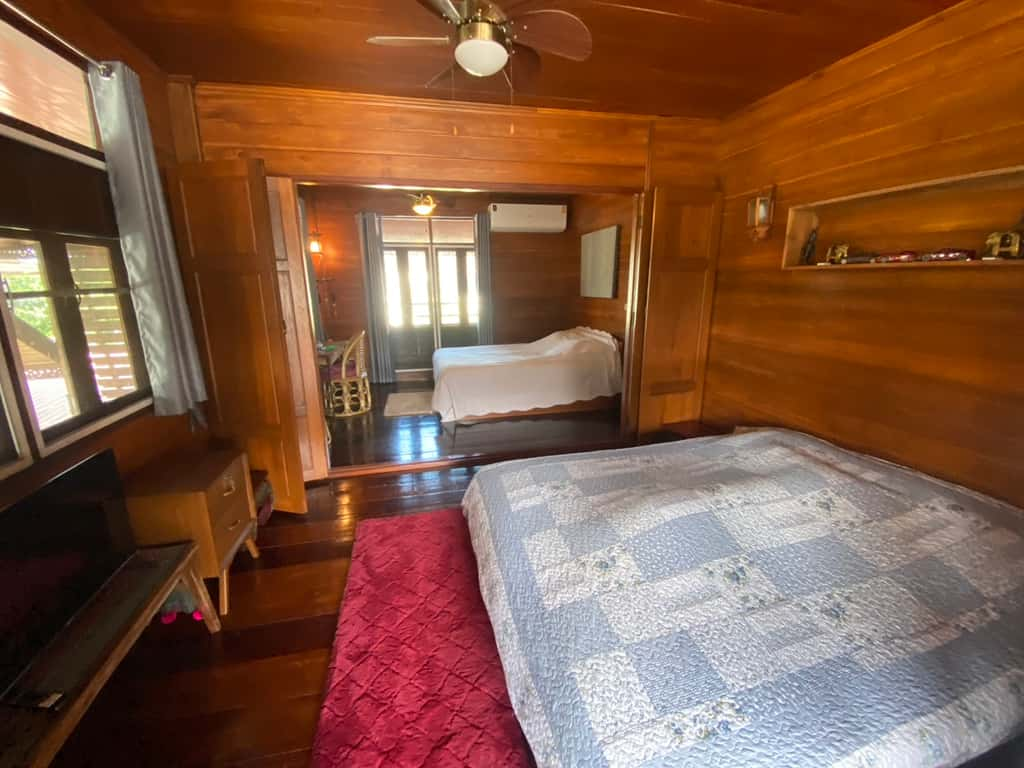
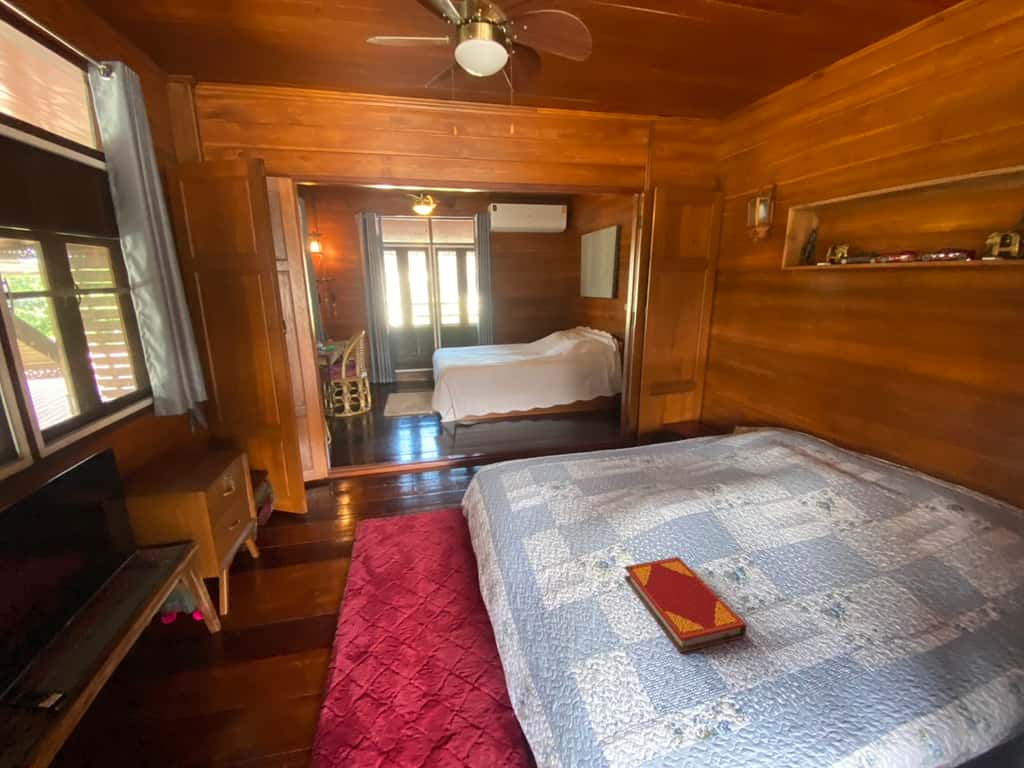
+ hardback book [623,556,748,654]
